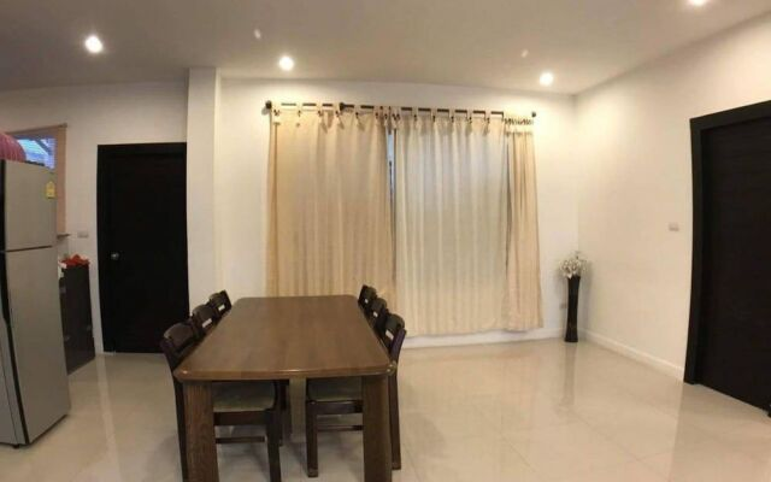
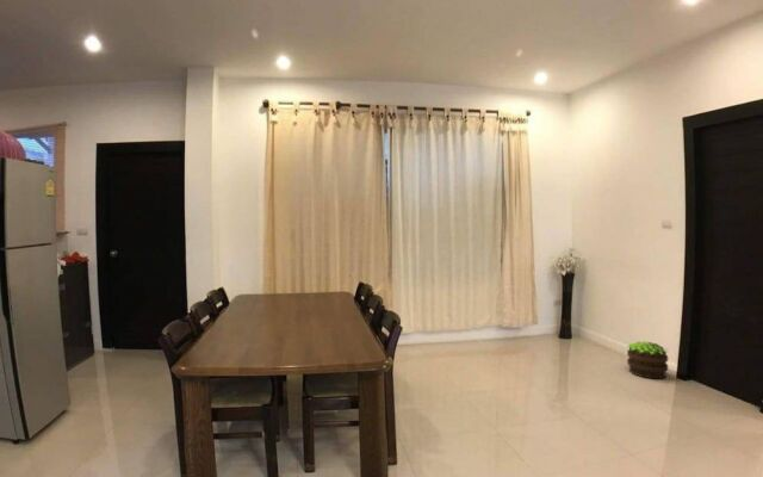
+ potted plant [626,340,669,379]
